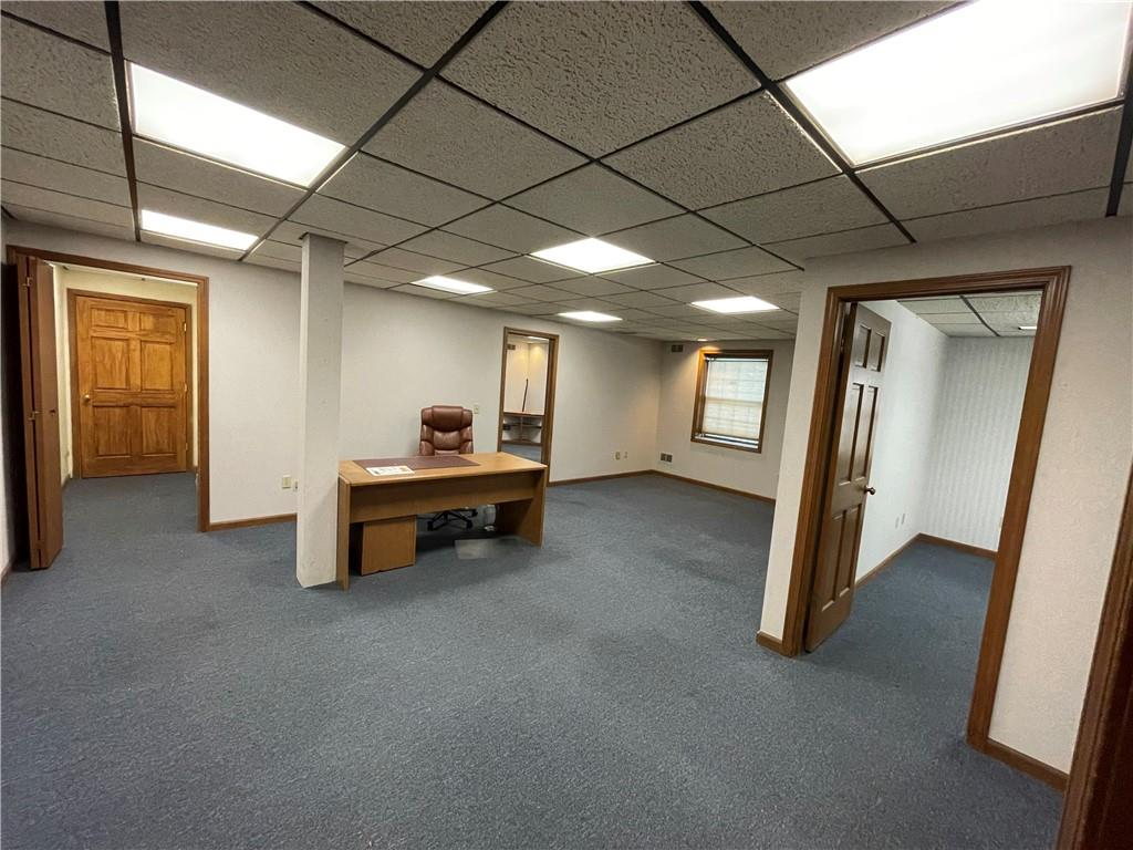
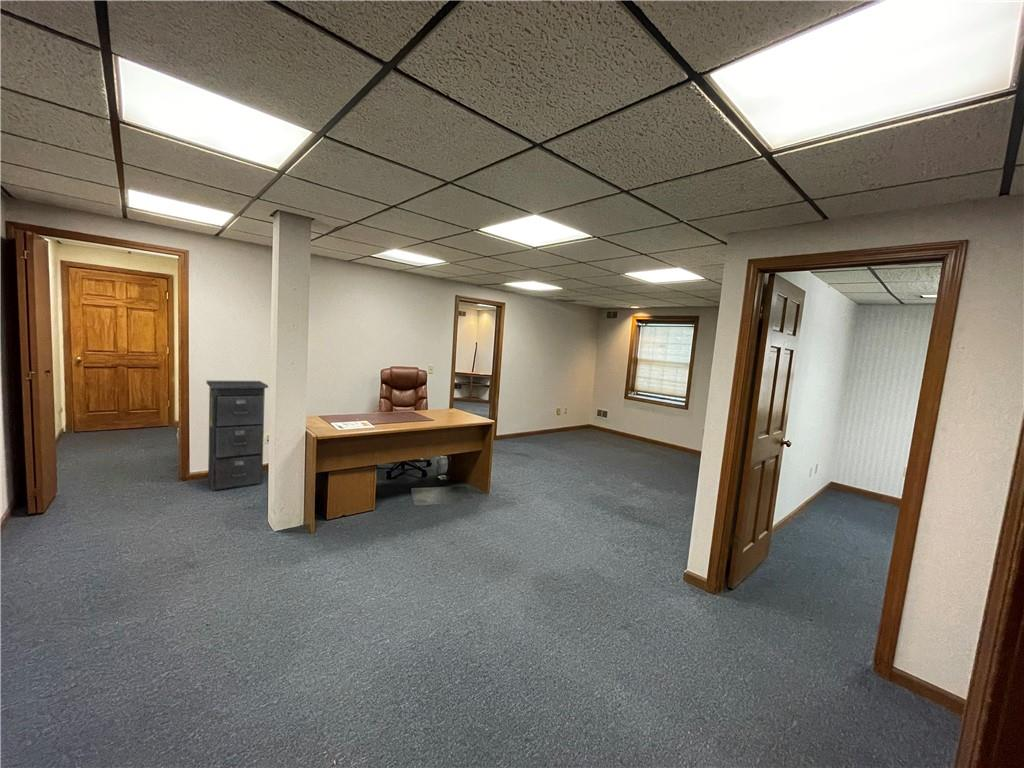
+ filing cabinet [205,380,269,492]
